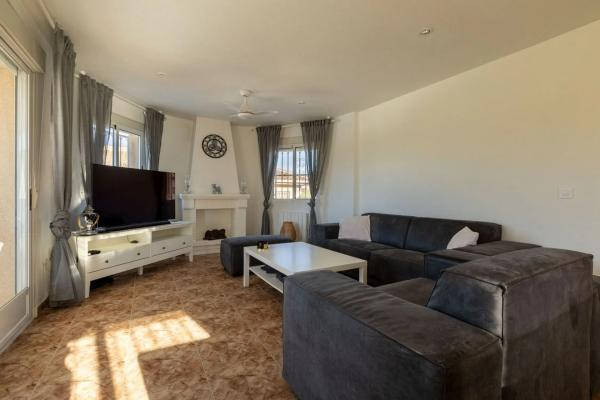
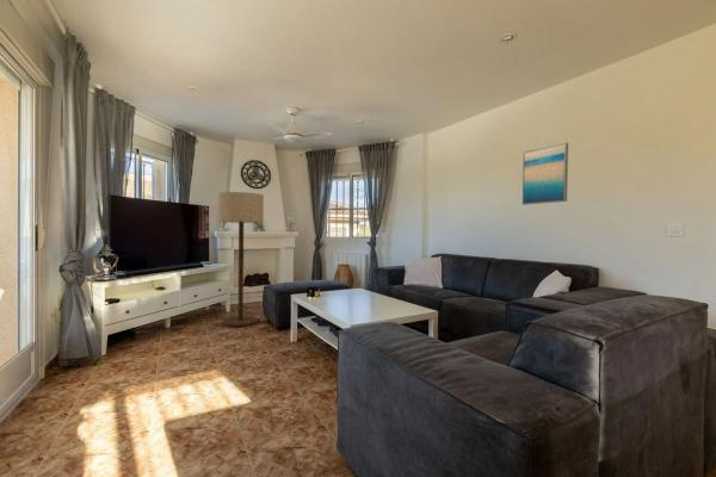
+ floor lamp [217,191,265,328]
+ wall art [521,141,569,206]
